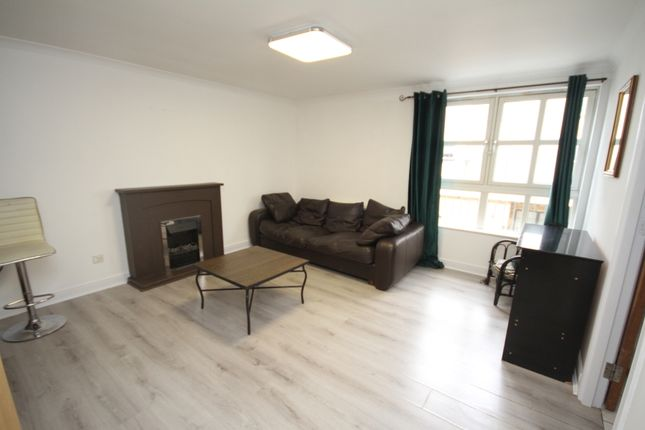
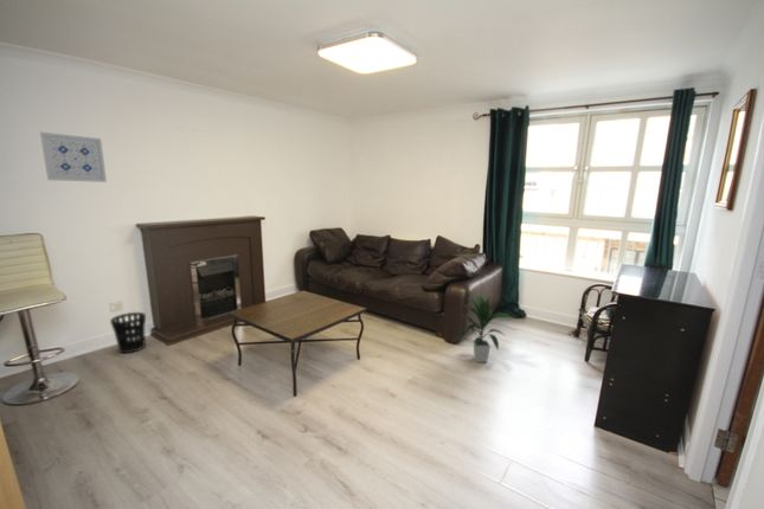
+ wall art [39,131,108,183]
+ indoor plant [450,294,513,363]
+ wastebasket [109,311,147,354]
